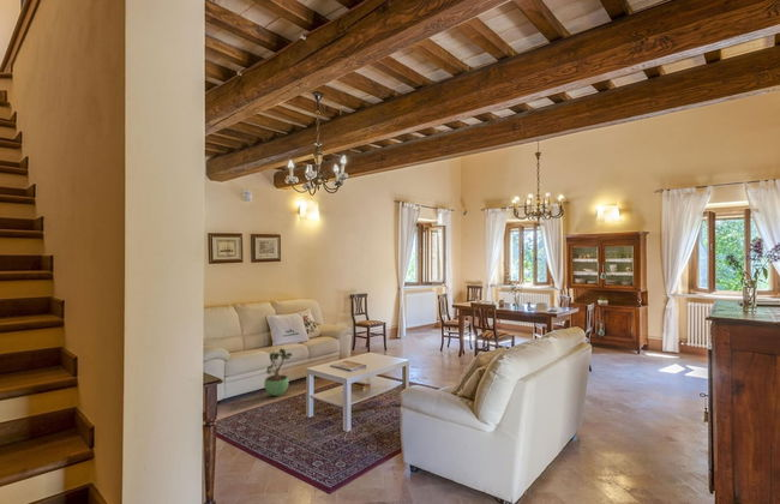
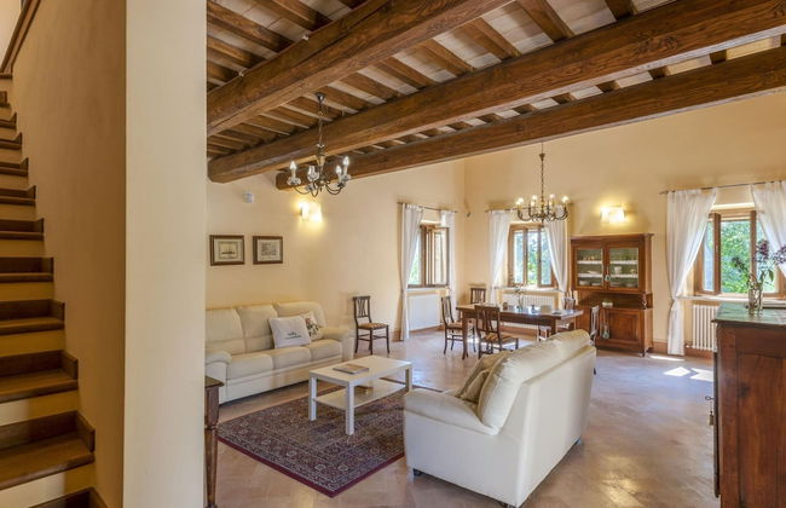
- potted plant [263,347,293,397]
